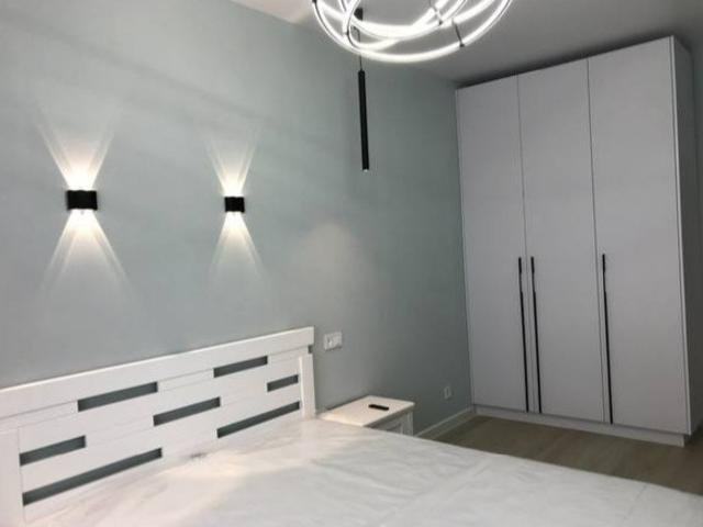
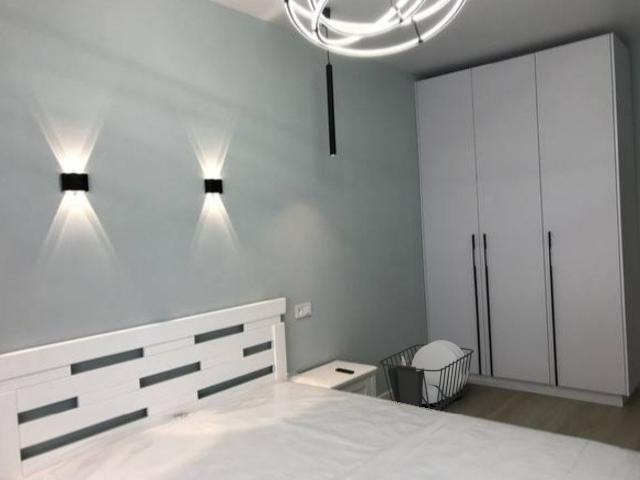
+ dish rack [378,339,475,411]
